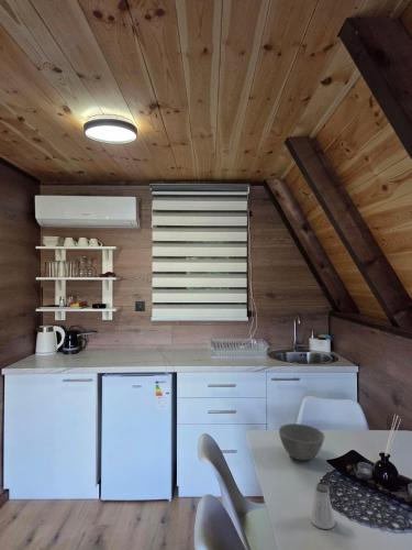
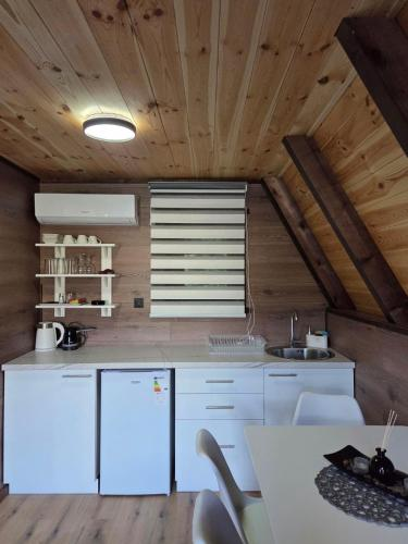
- saltshaker [309,483,336,530]
- bowl [278,422,325,461]
